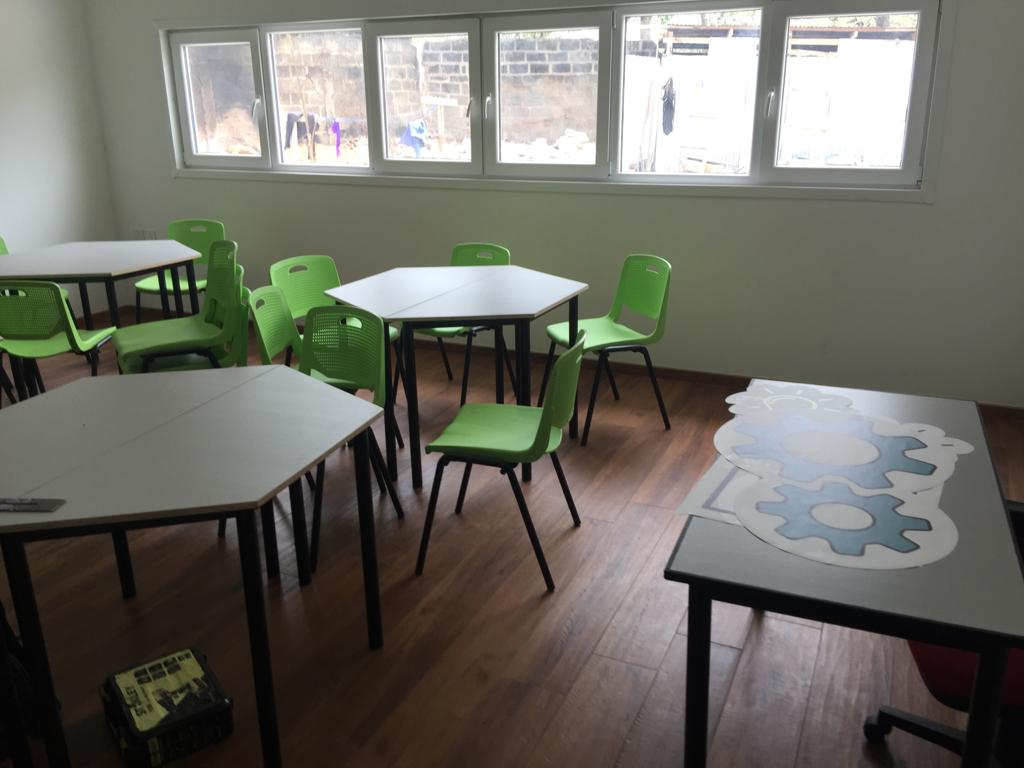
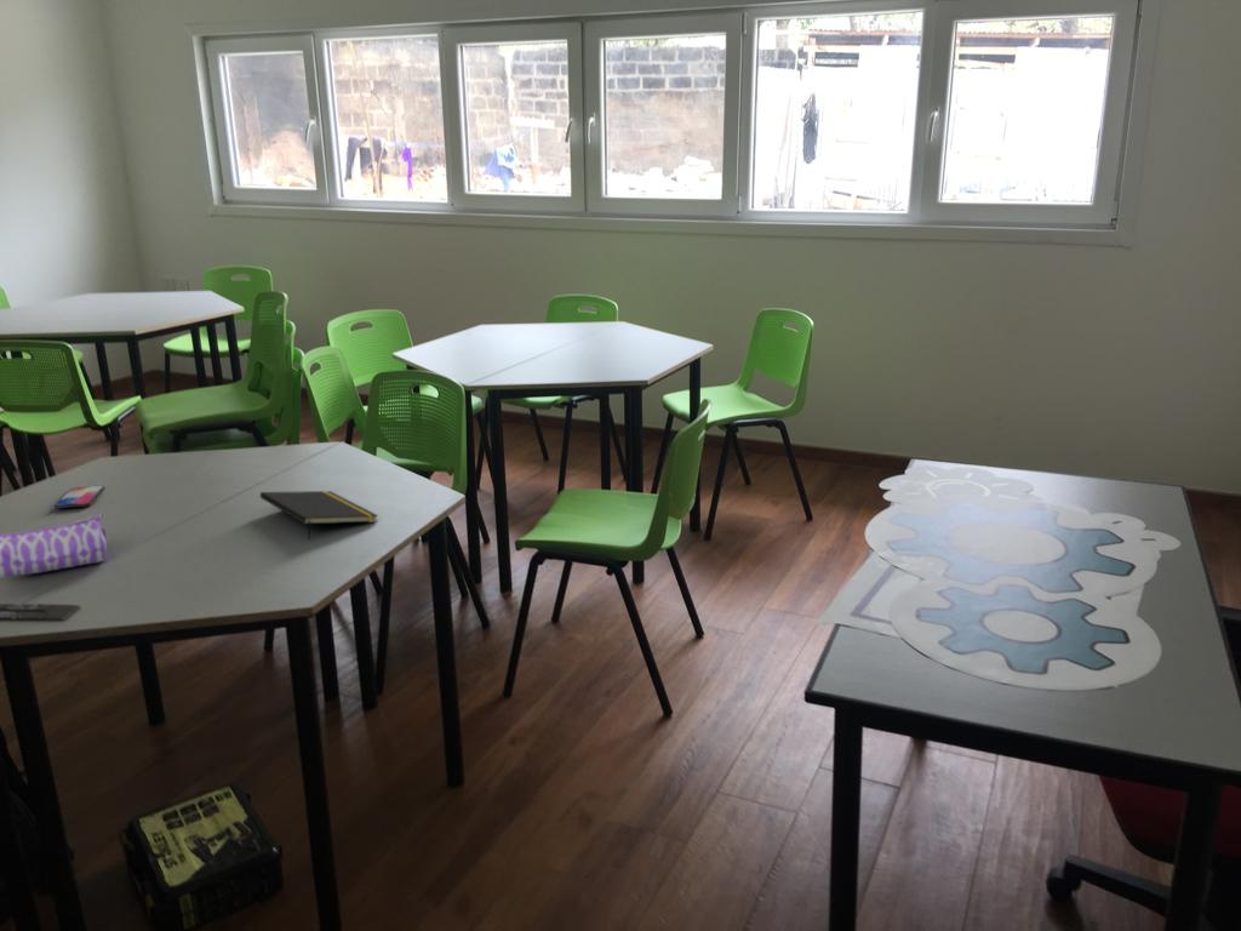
+ pencil case [0,513,108,579]
+ smartphone [53,485,105,509]
+ notepad [259,490,379,541]
